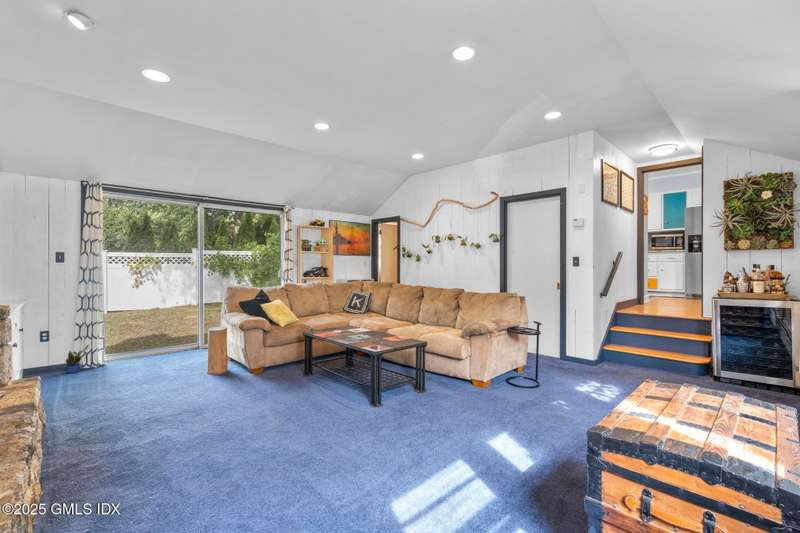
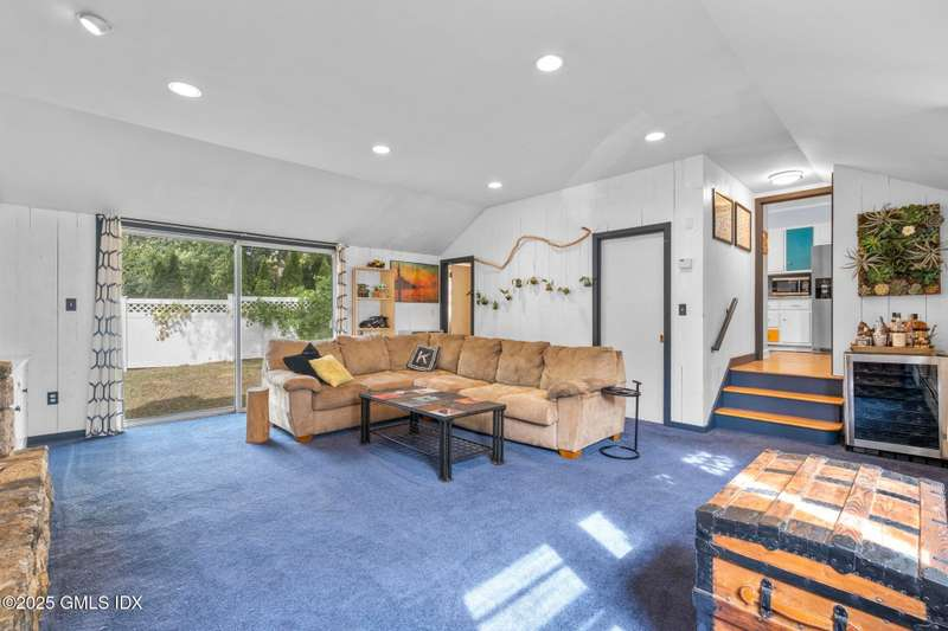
- potted plant [65,343,90,374]
